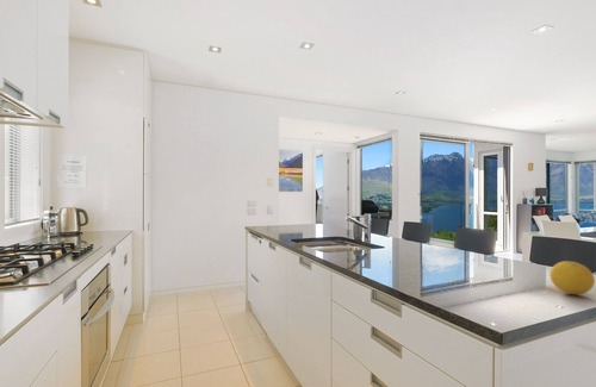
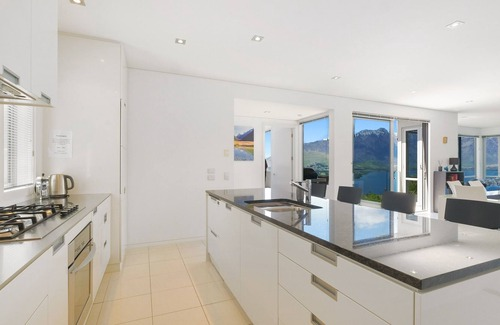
- fruit [548,260,596,295]
